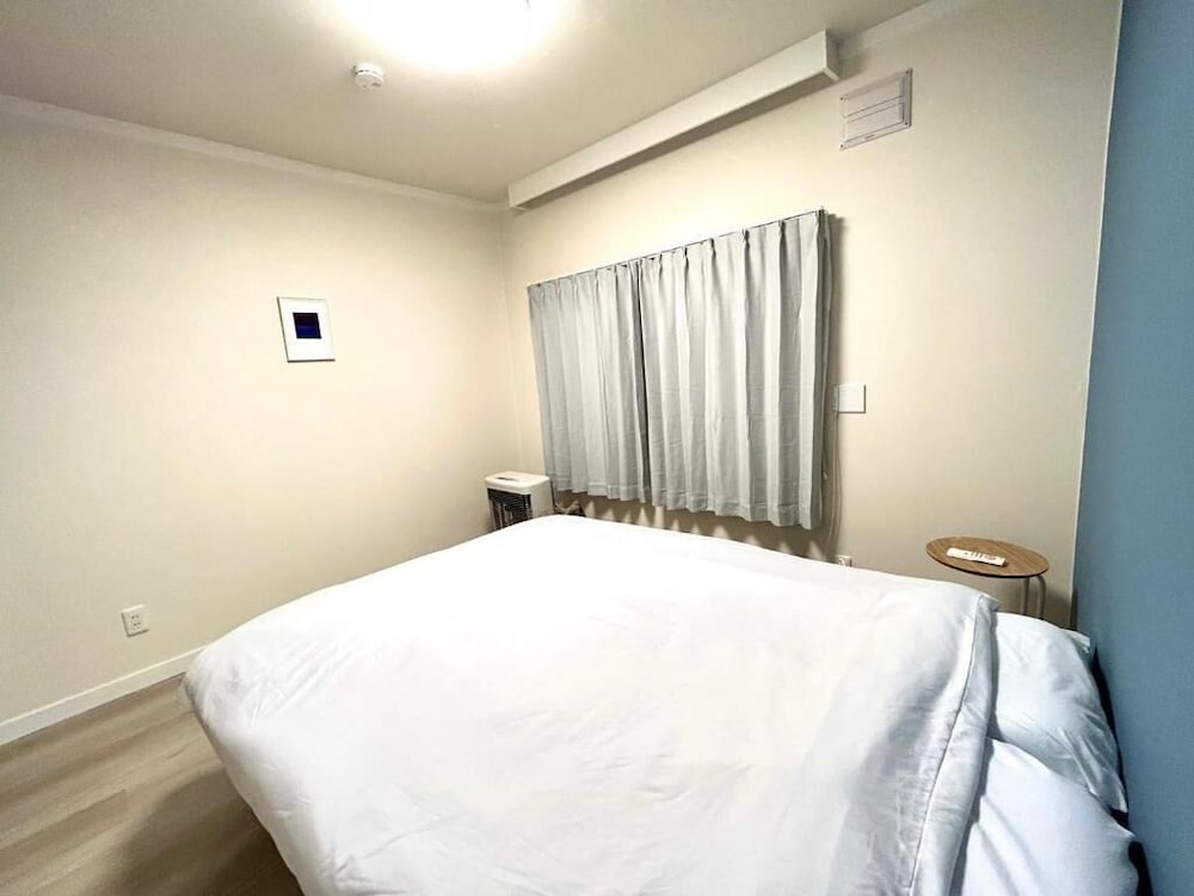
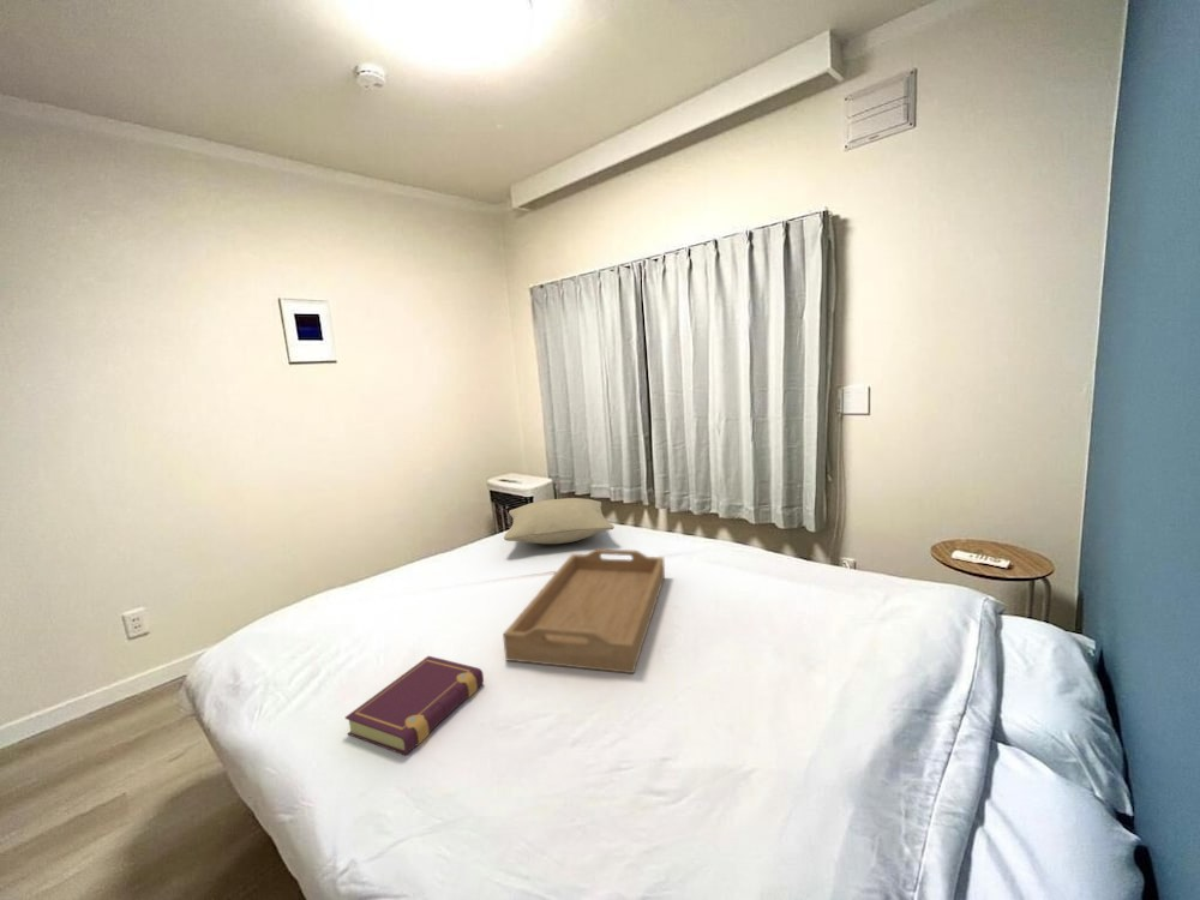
+ serving tray [502,548,666,674]
+ book [344,655,485,756]
+ pillow [503,497,616,545]
